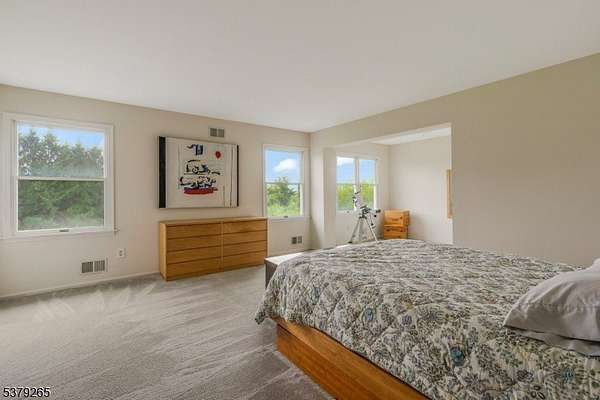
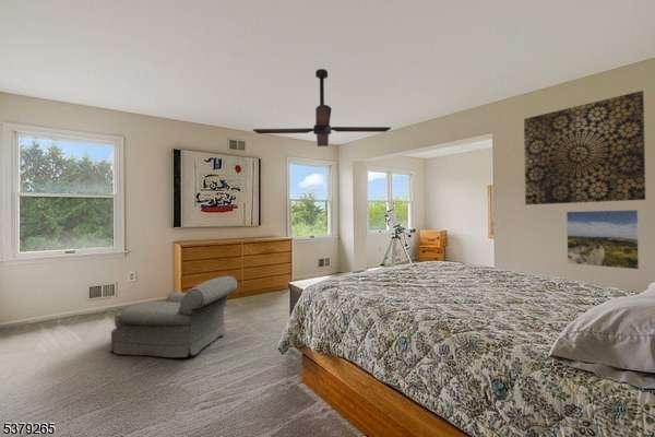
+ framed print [565,209,641,271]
+ ceiling fan [252,68,392,147]
+ armchair [108,275,238,358]
+ wall art [523,90,646,205]
